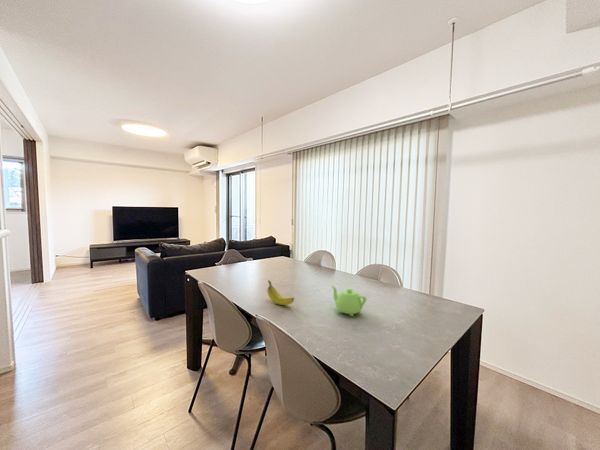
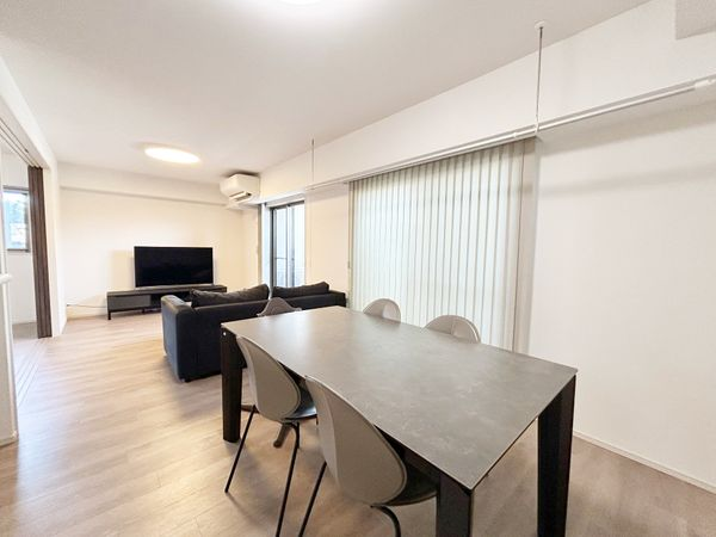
- teapot [331,285,368,317]
- fruit [266,279,295,306]
